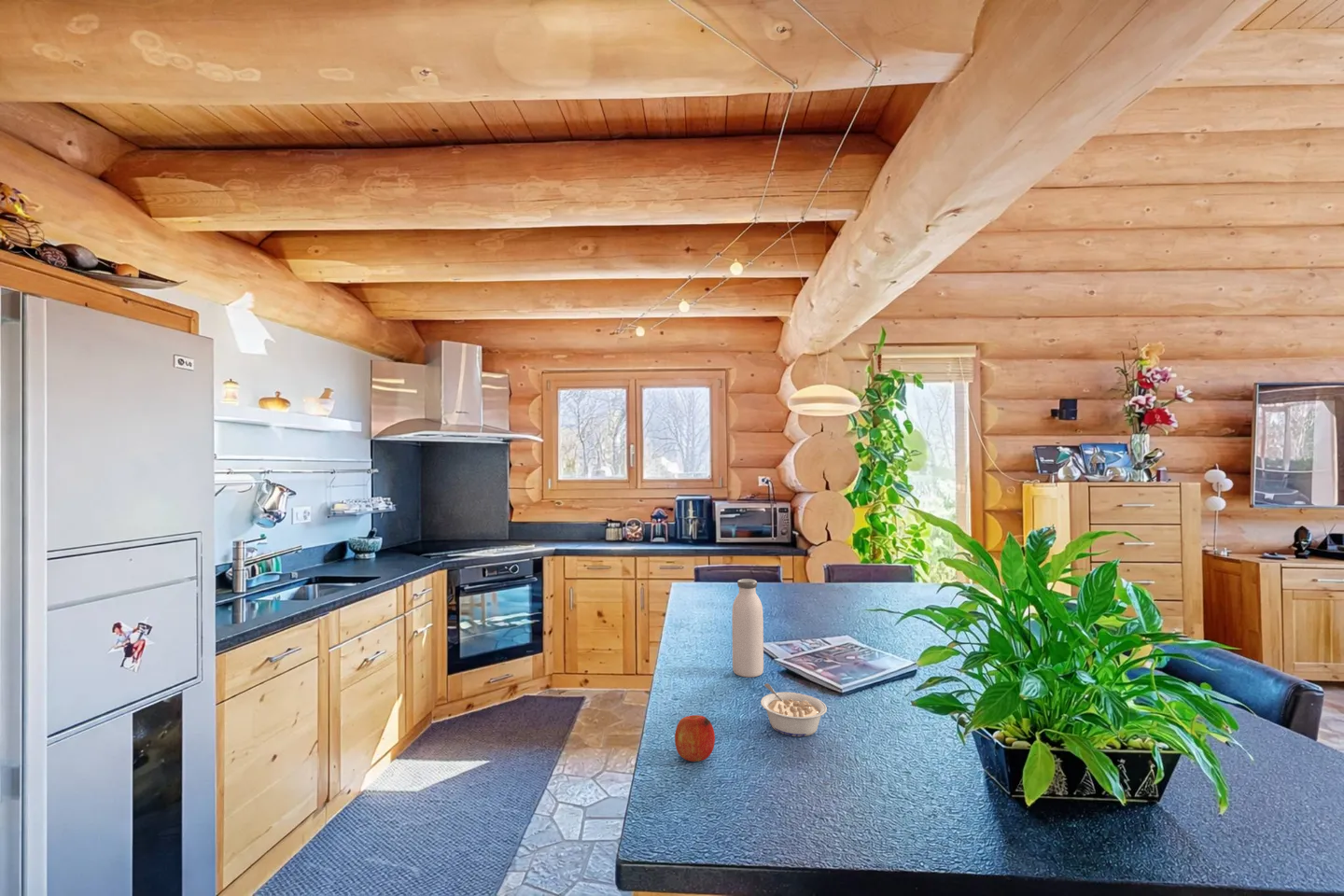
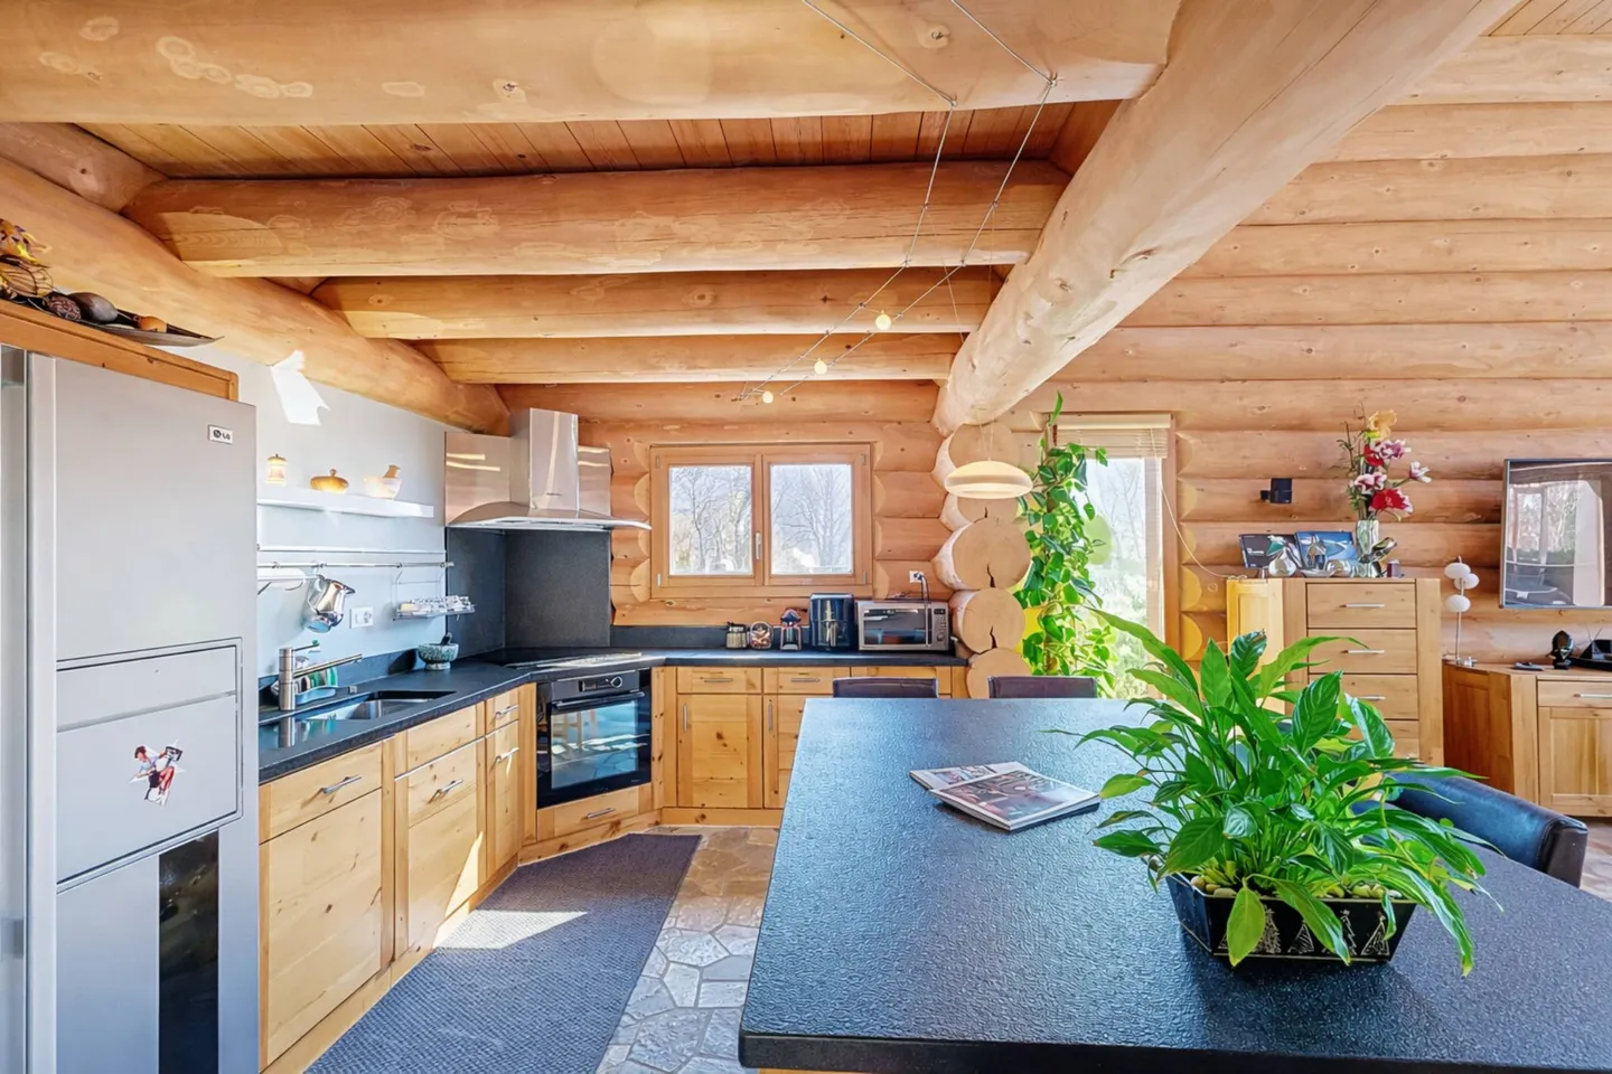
- water bottle [731,578,764,679]
- legume [760,682,828,737]
- fruit [674,714,716,763]
